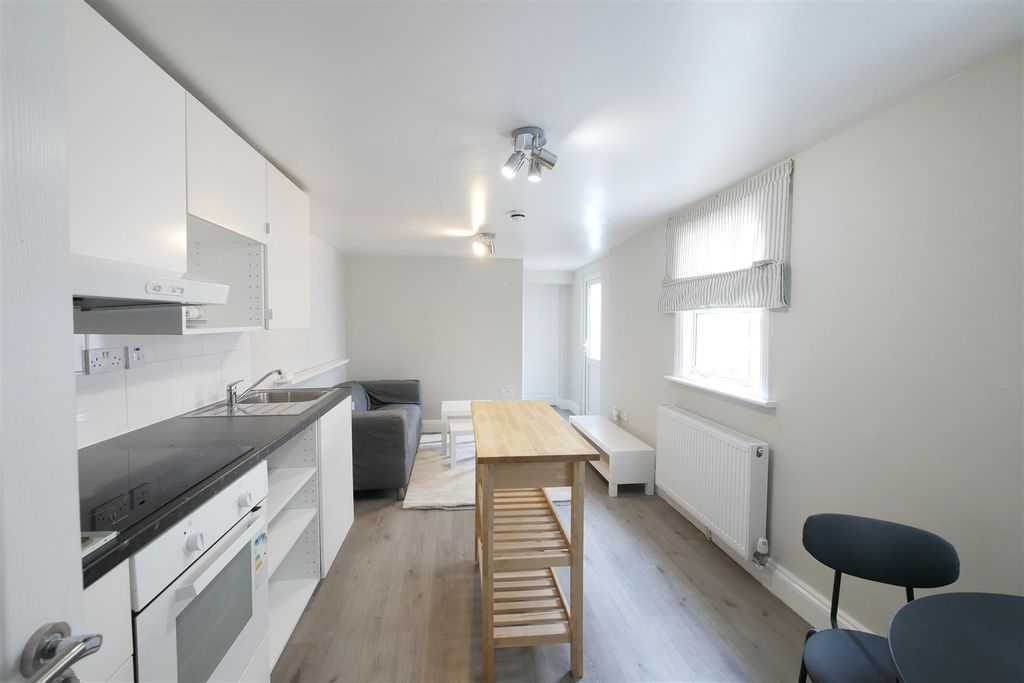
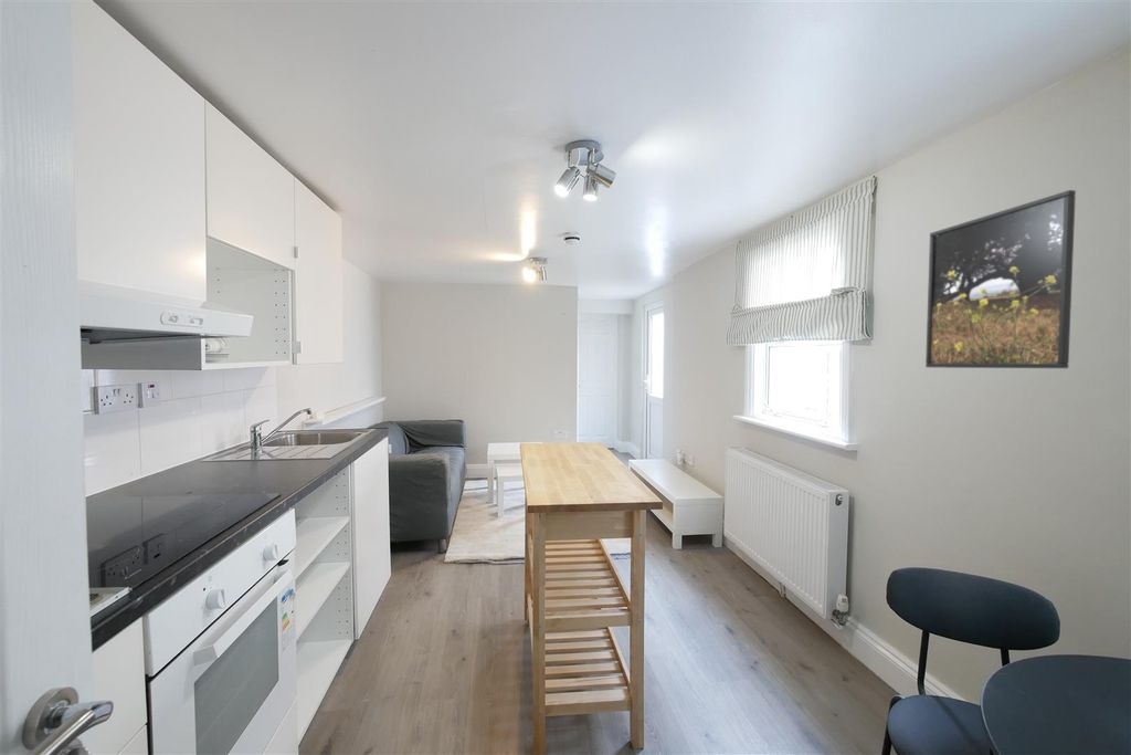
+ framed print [924,189,1077,369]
